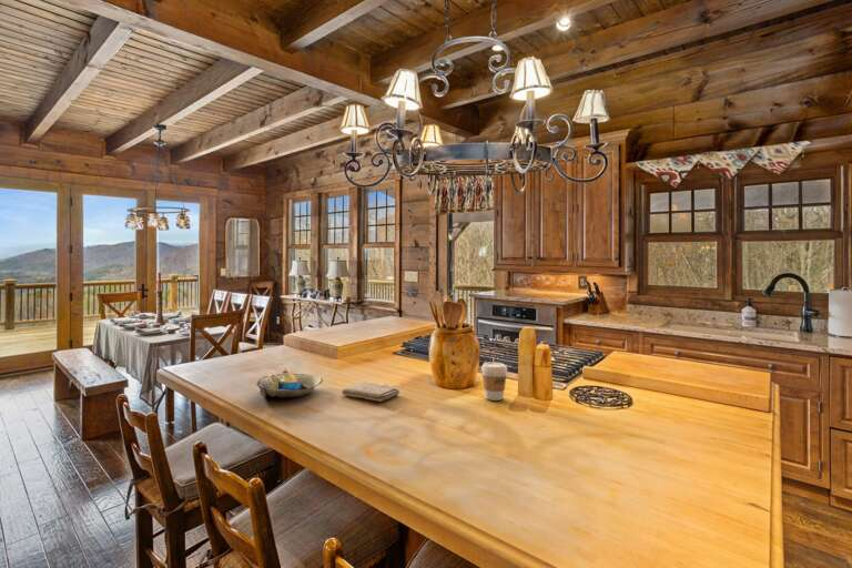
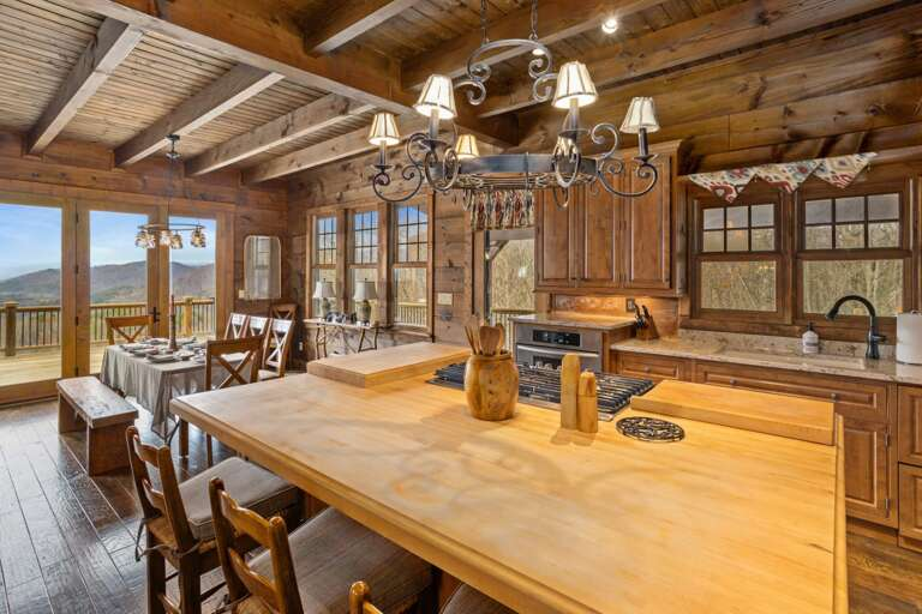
- coffee cup [480,361,508,402]
- washcloth [341,382,400,403]
- decorative bowl [255,366,324,399]
